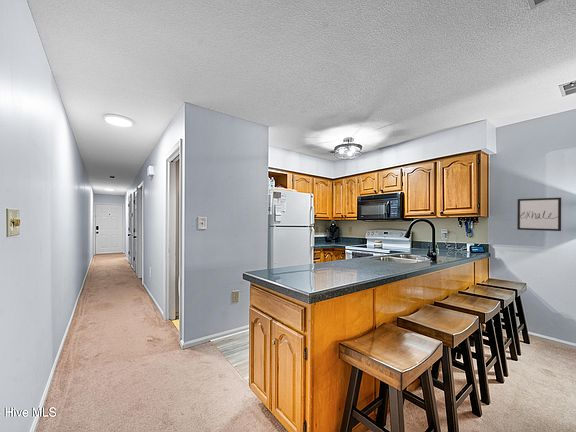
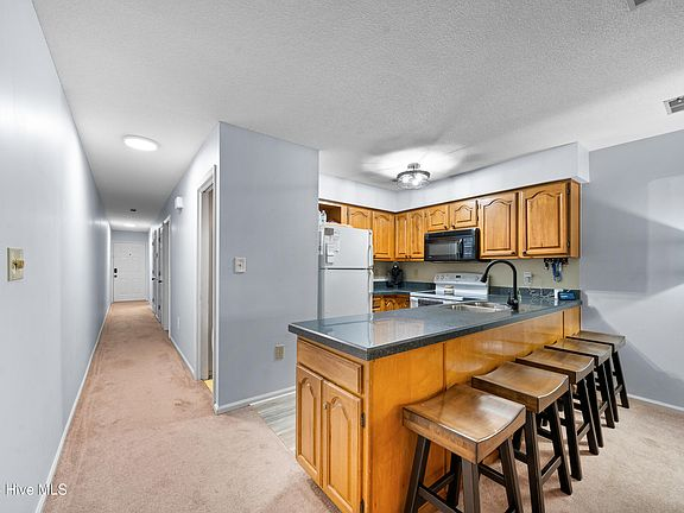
- wall art [516,197,562,232]
